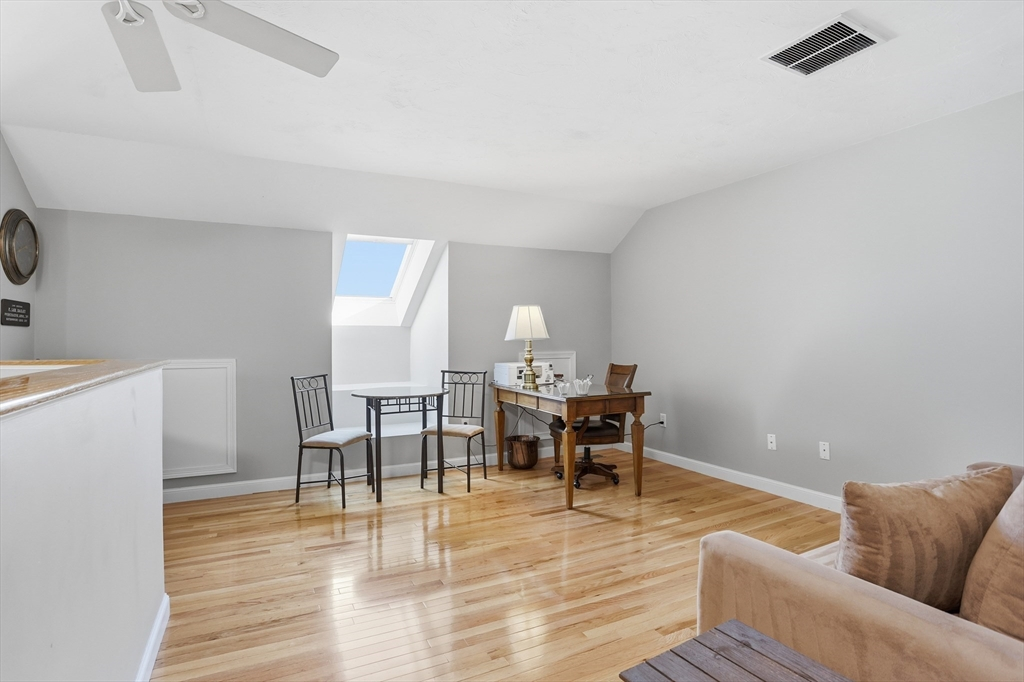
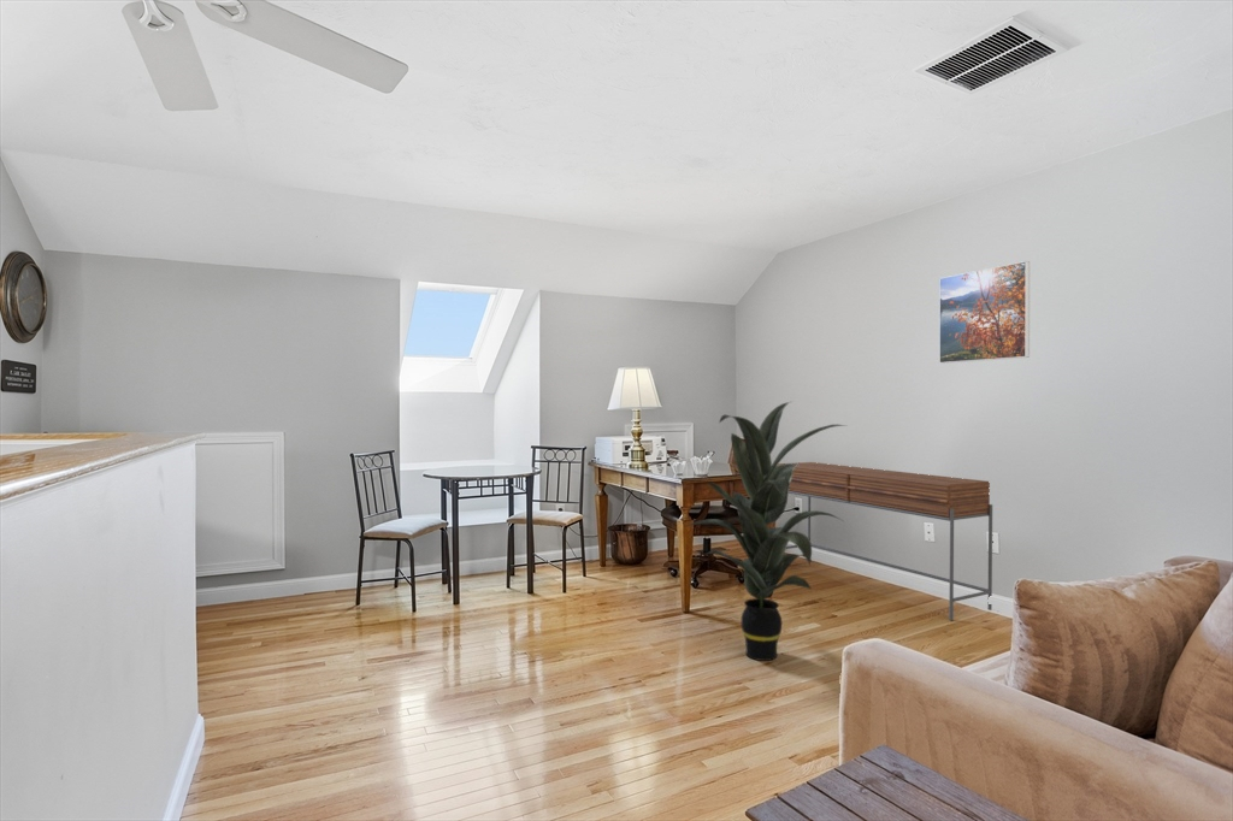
+ console table [777,461,993,621]
+ indoor plant [685,400,848,662]
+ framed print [938,260,1031,365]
